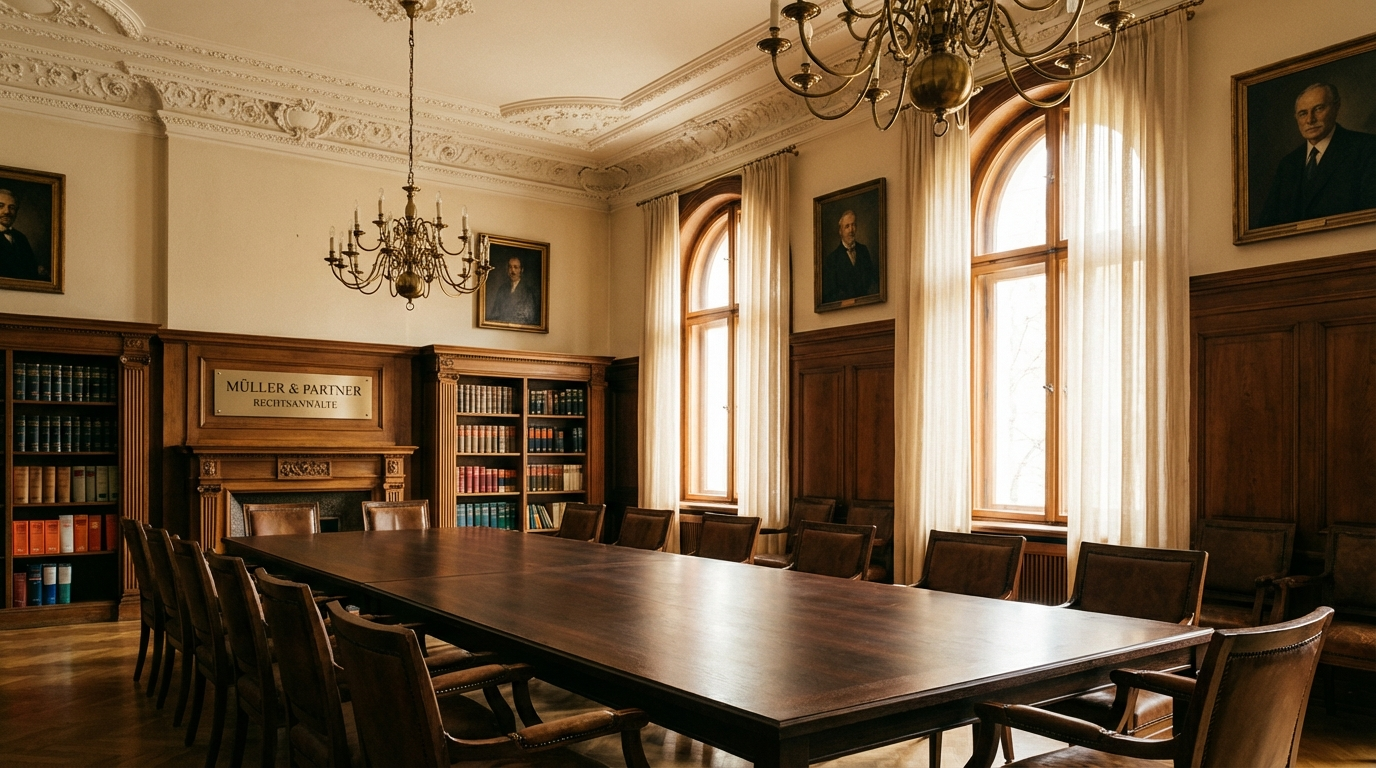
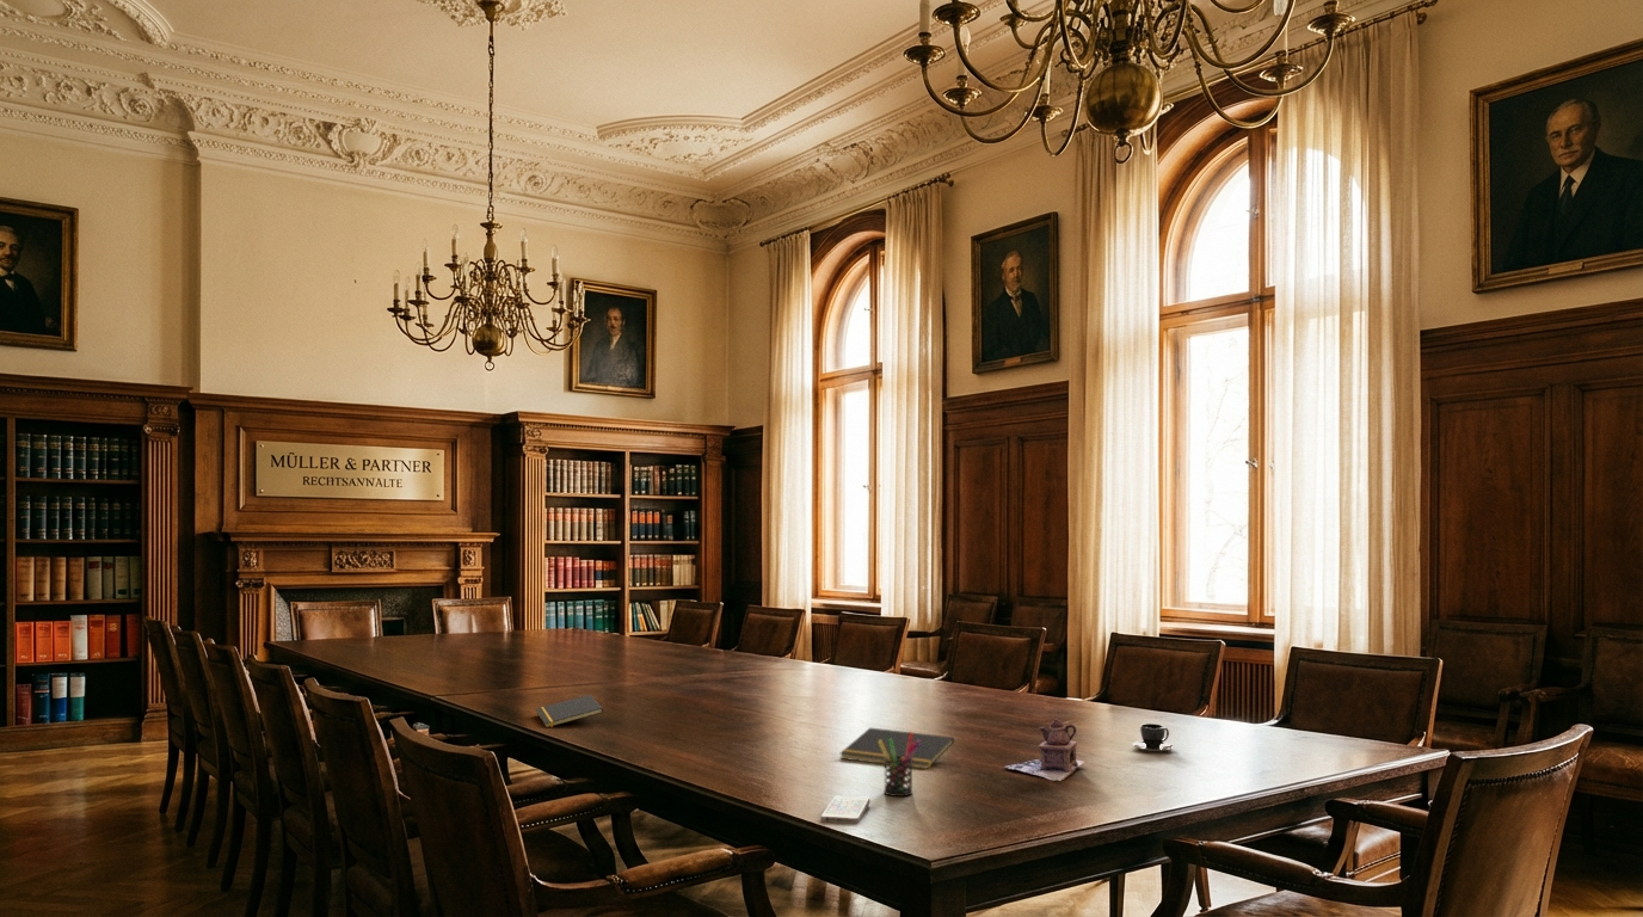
+ smartphone [819,795,870,824]
+ teapot [1002,719,1085,782]
+ notepad [839,727,955,770]
+ notepad [535,694,604,728]
+ pen holder [879,731,921,798]
+ teacup [1132,722,1175,752]
